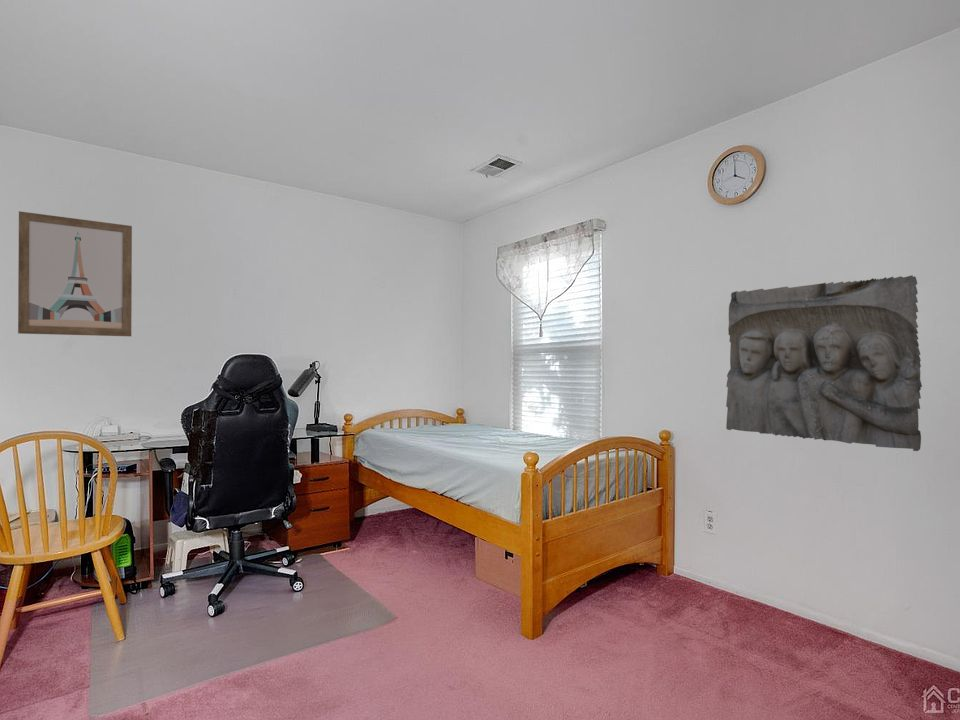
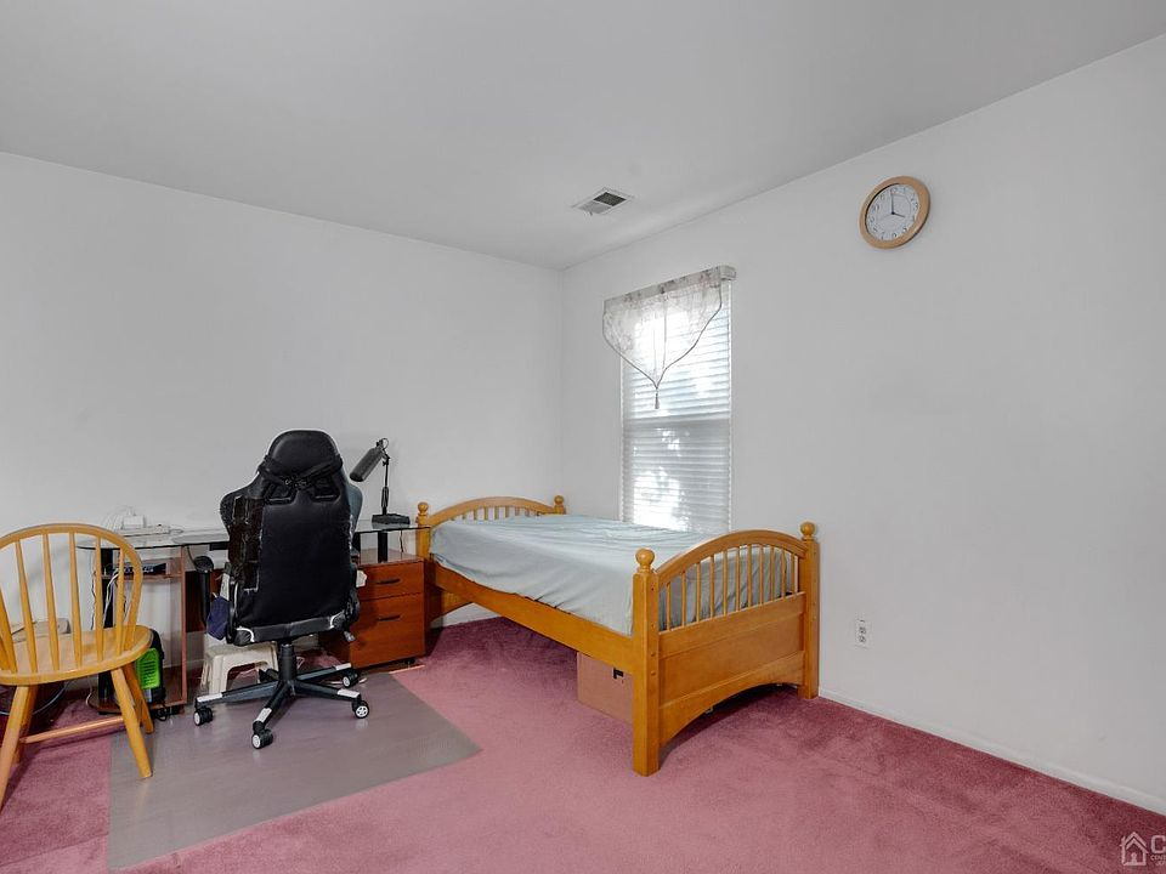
- relief sculpture [725,274,923,452]
- wall art [17,210,133,337]
